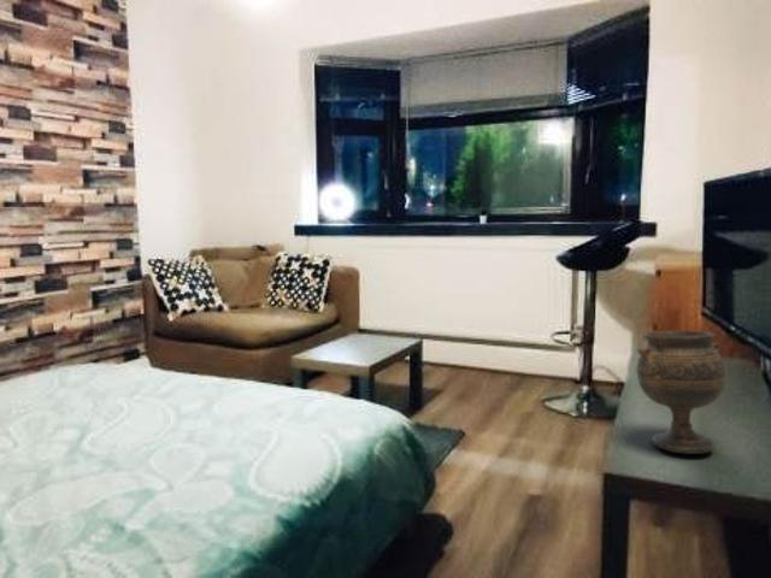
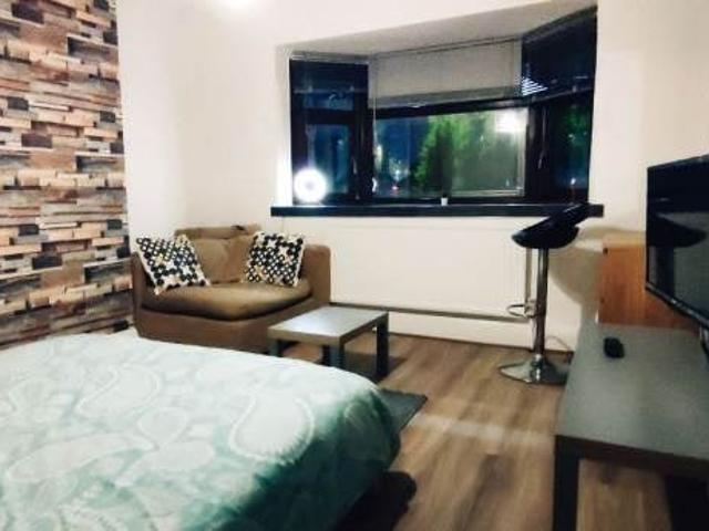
- goblet [635,330,728,455]
